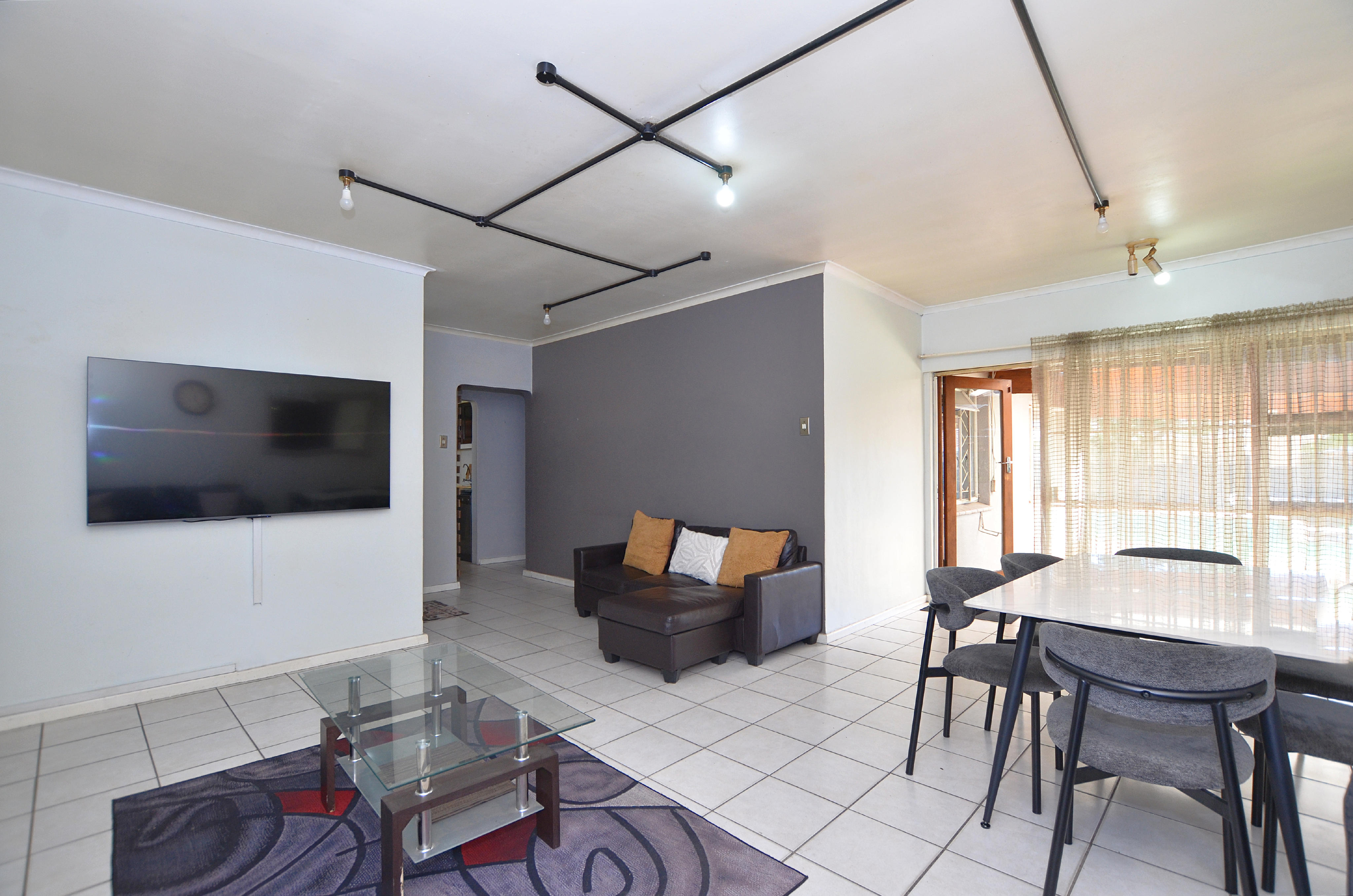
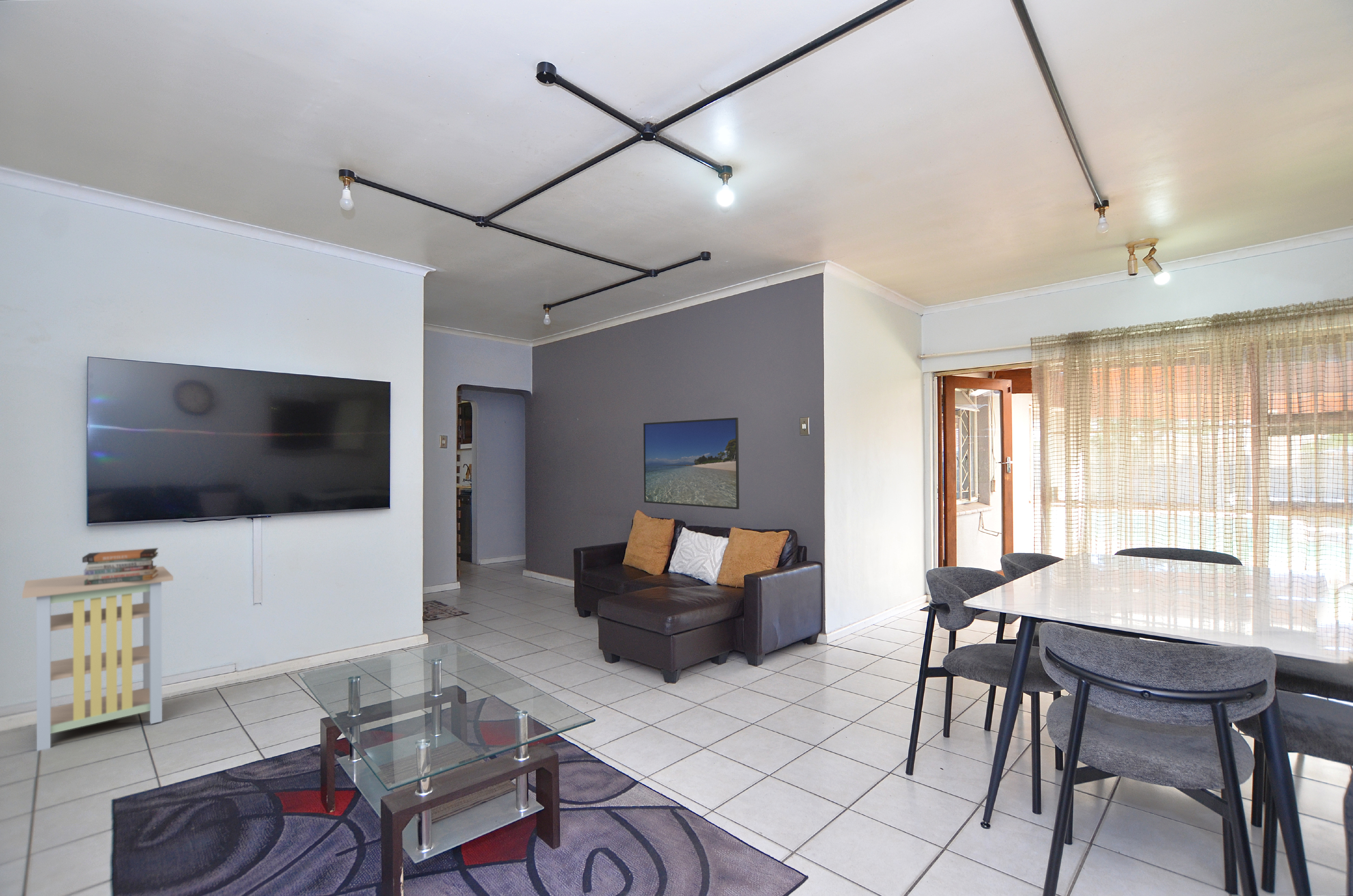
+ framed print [643,417,740,510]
+ shelving unit [22,566,174,752]
+ book stack [82,548,159,586]
